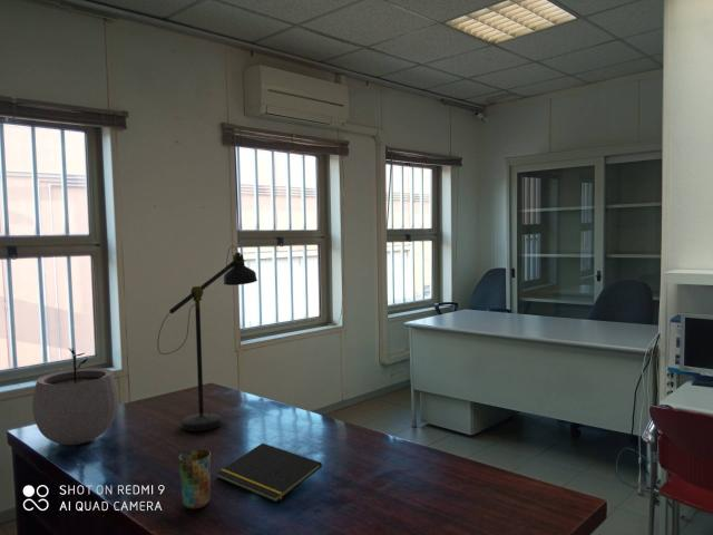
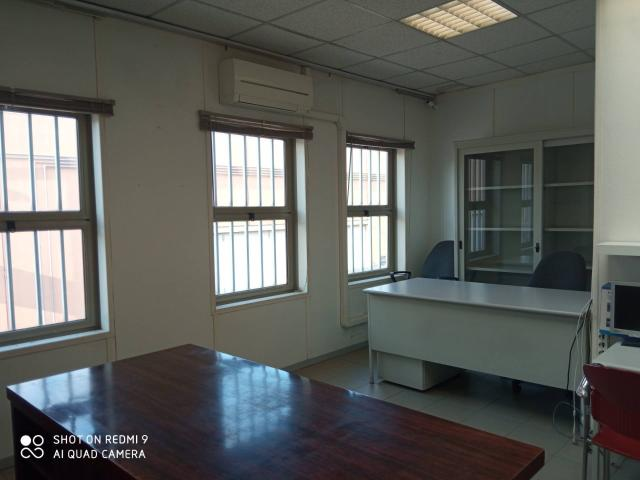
- plant pot [31,347,119,446]
- cup [178,448,212,510]
- desk lamp [156,245,258,432]
- notepad [216,442,323,504]
